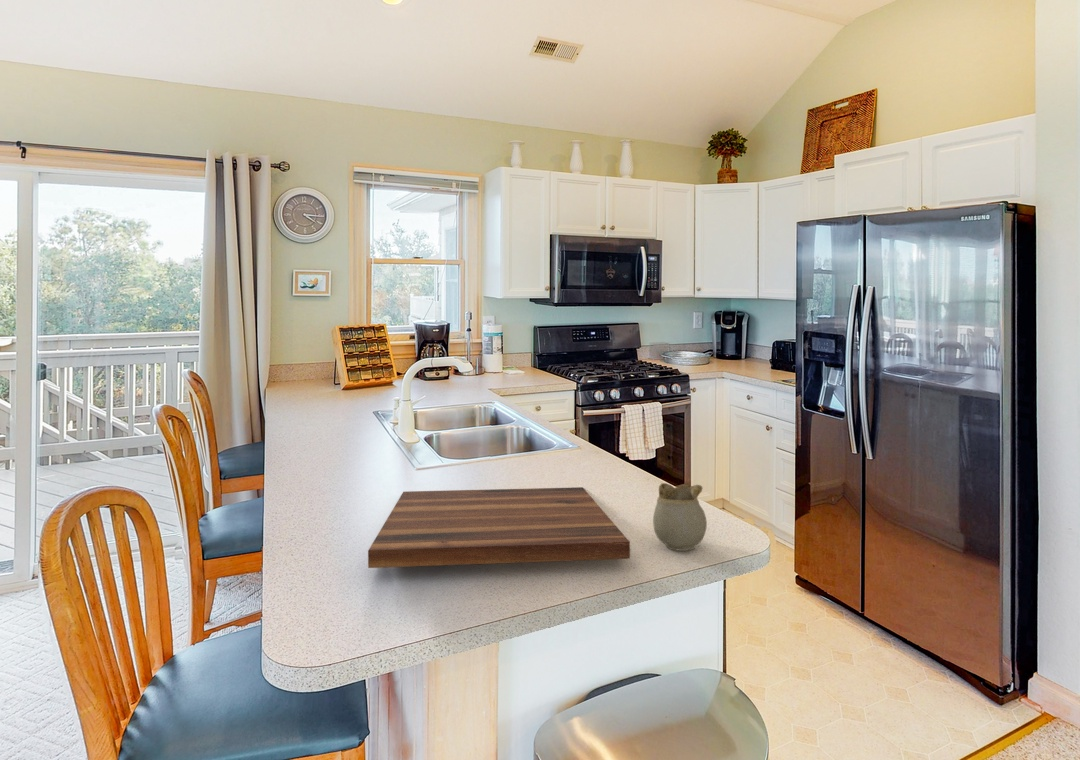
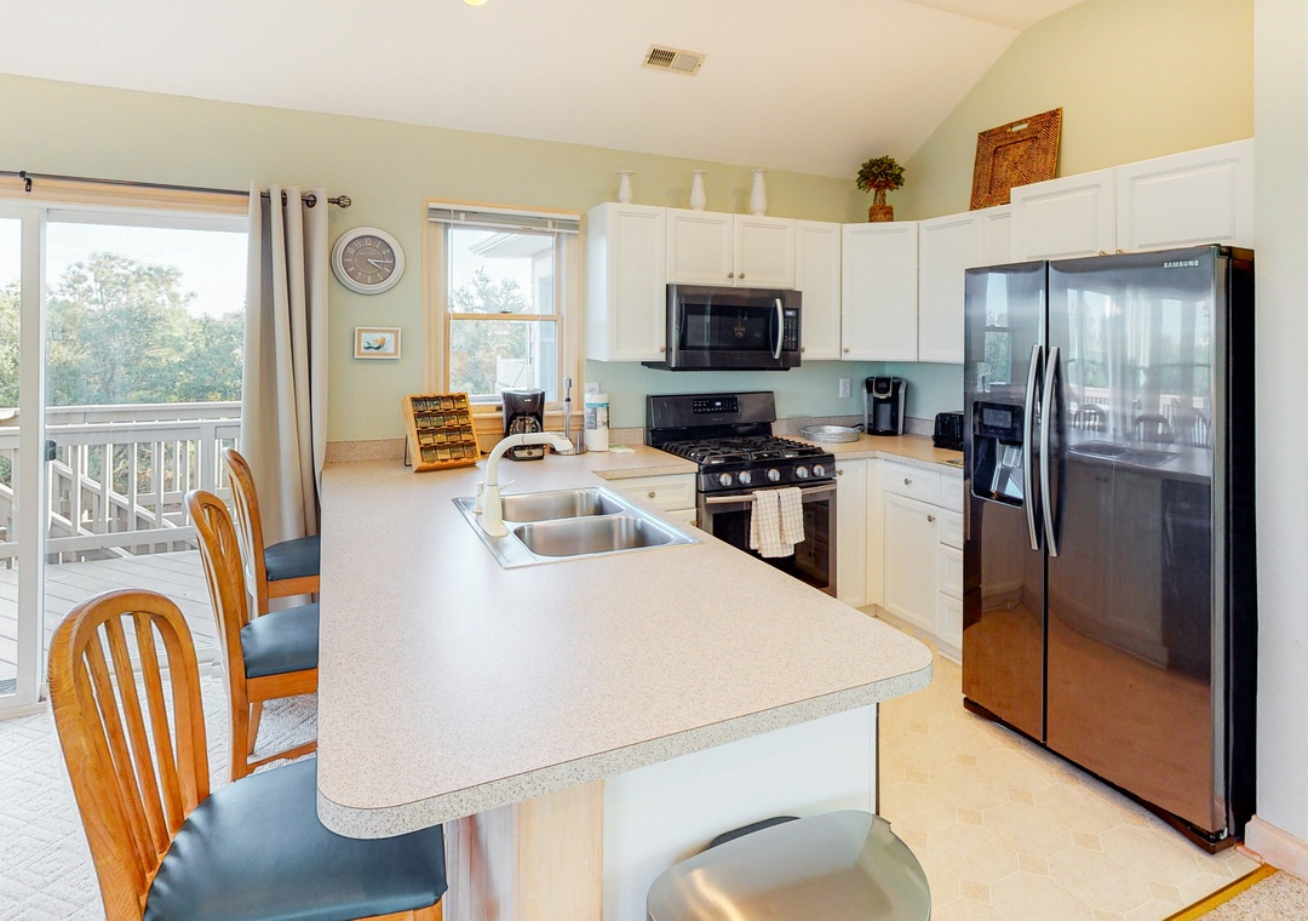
- cutting board [367,486,631,569]
- mug [652,482,708,552]
